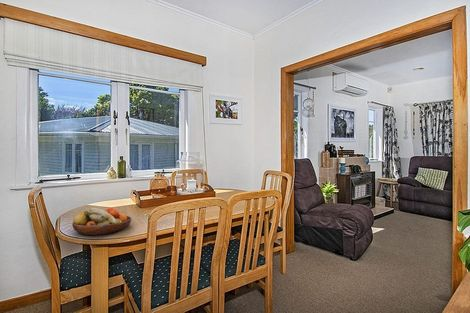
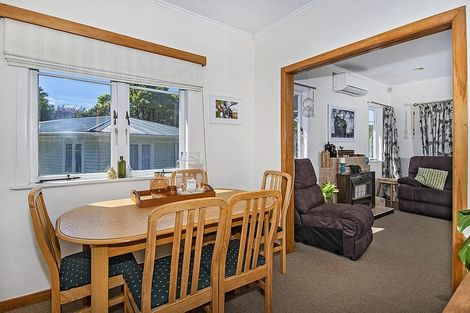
- fruit bowl [71,207,132,236]
